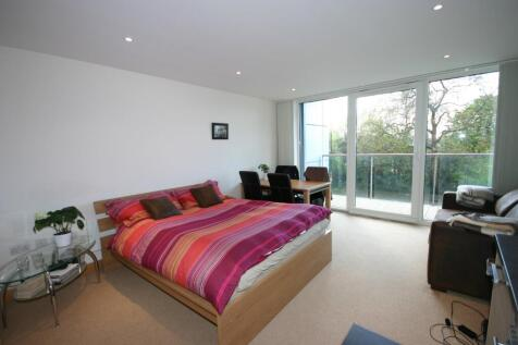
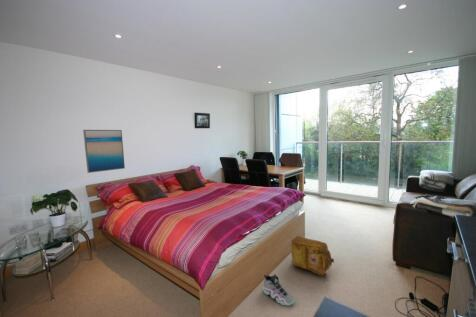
+ backpack [290,235,335,276]
+ wall art [82,129,126,174]
+ sneaker [262,273,296,307]
